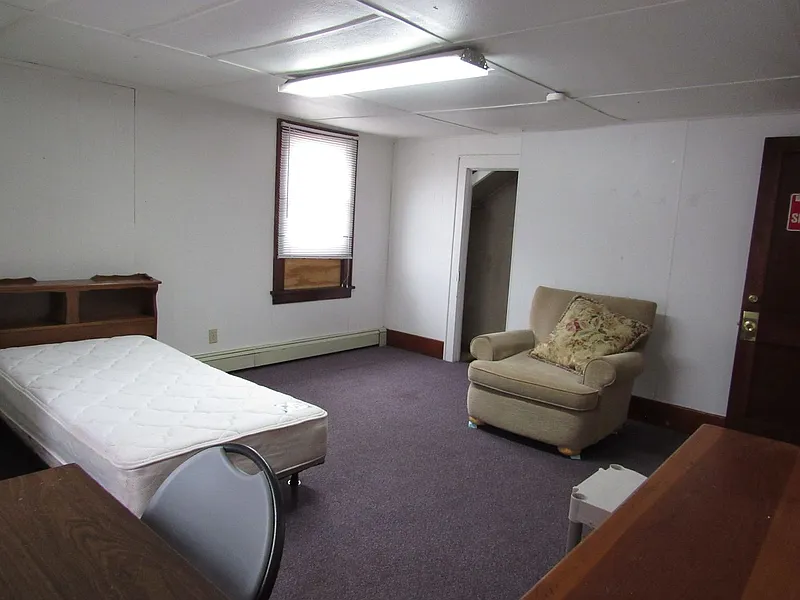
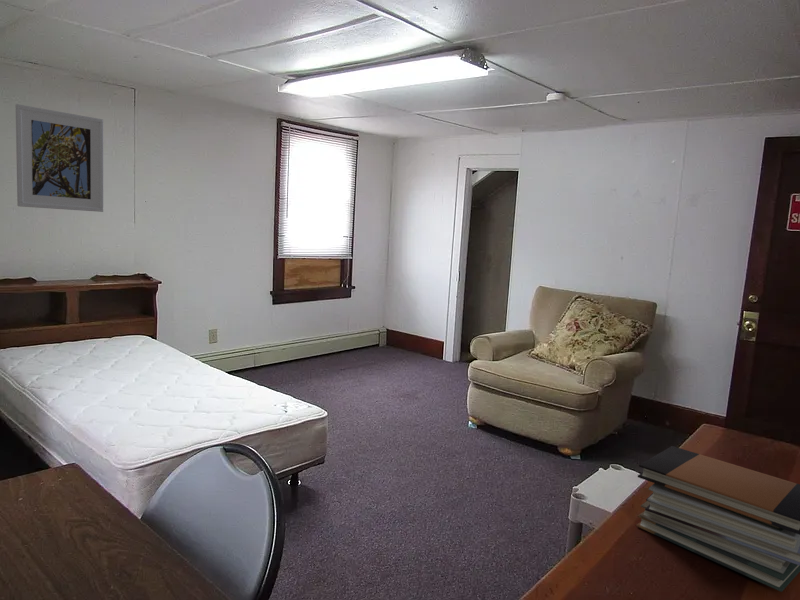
+ book stack [635,445,800,593]
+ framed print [15,103,104,213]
